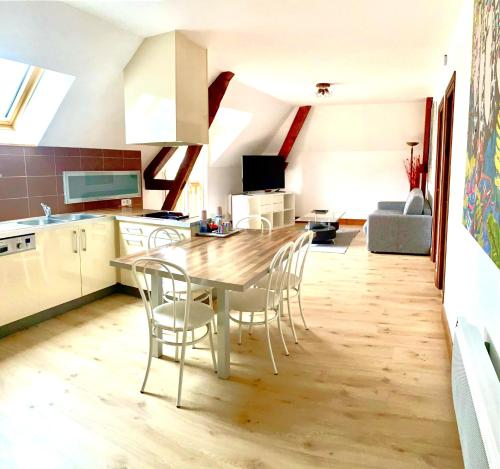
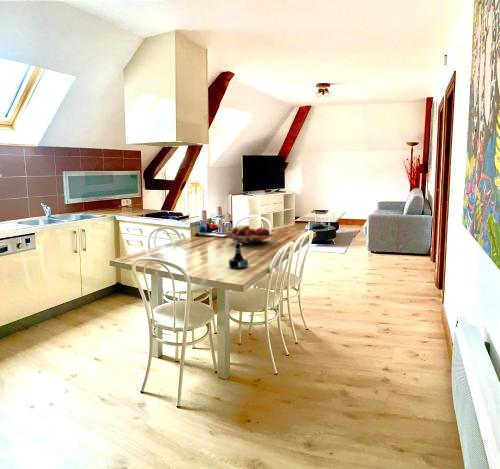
+ tequila bottle [228,242,249,270]
+ fruit basket [224,224,274,246]
